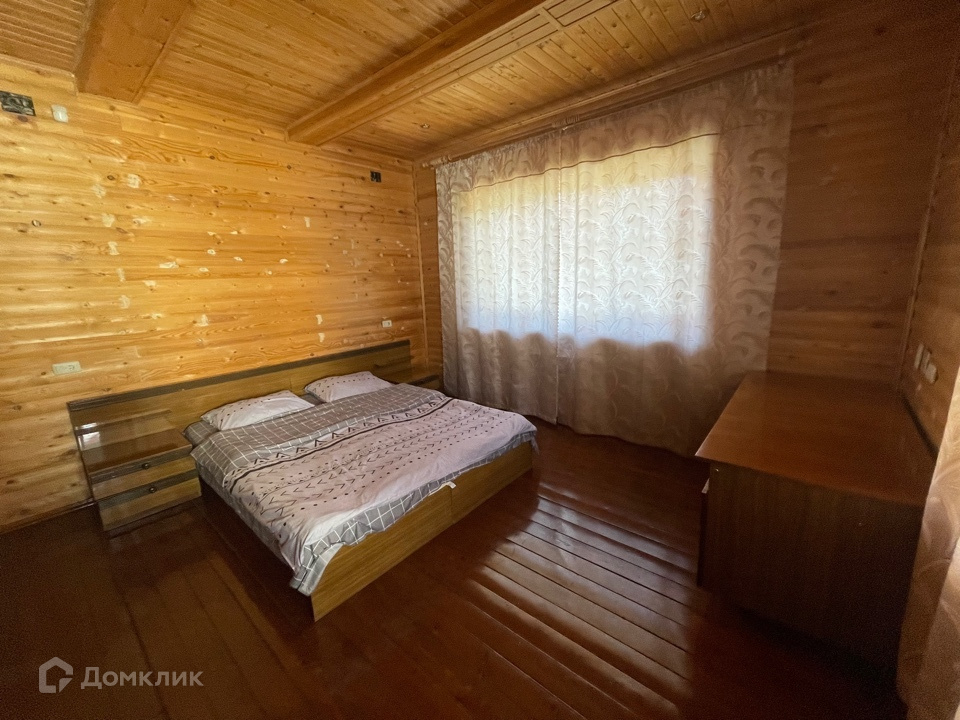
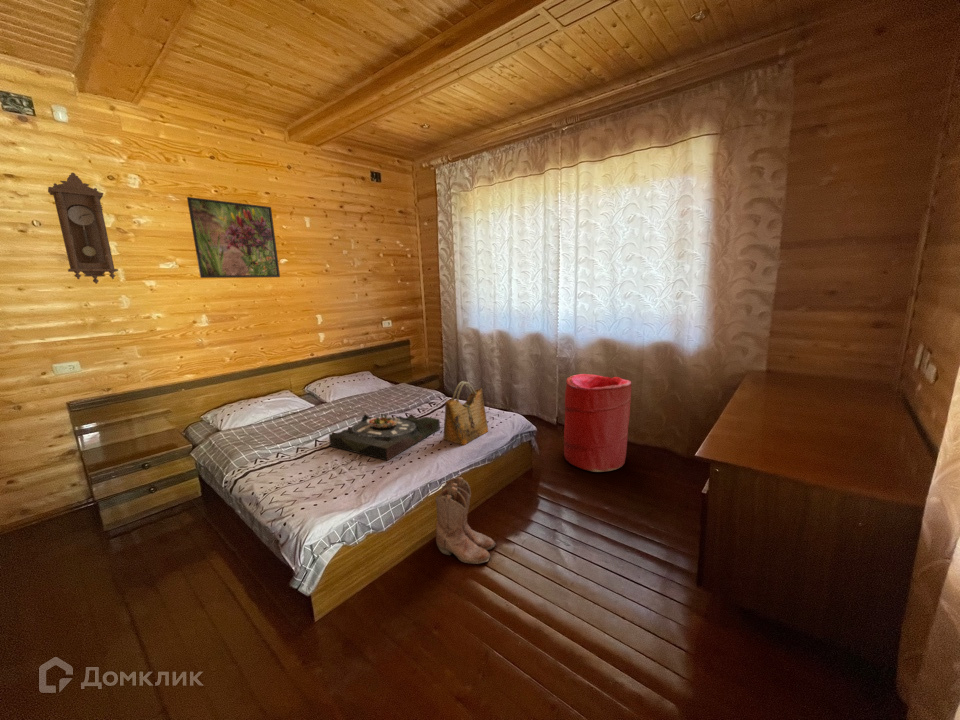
+ laundry hamper [563,373,632,473]
+ pendulum clock [47,172,119,285]
+ serving tray [328,413,441,462]
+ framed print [186,196,281,279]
+ grocery bag [442,380,489,446]
+ boots [434,476,497,565]
